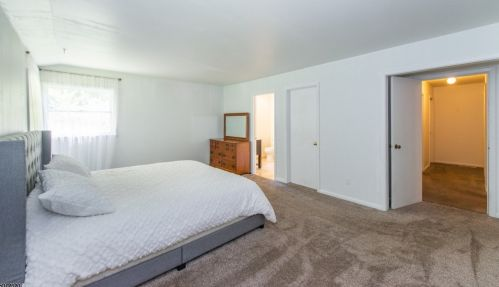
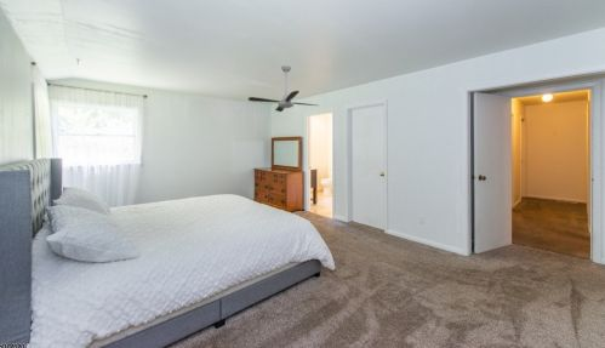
+ ceiling fan [247,64,318,113]
